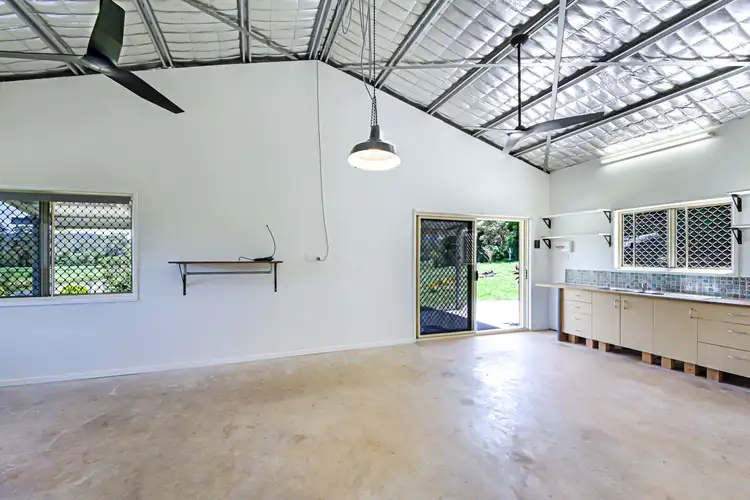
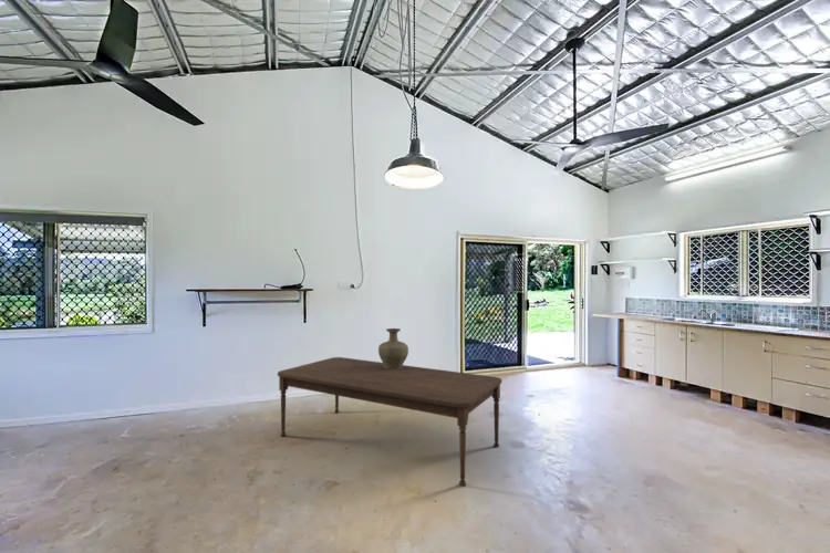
+ dining table [277,356,502,488]
+ vase [377,327,409,368]
